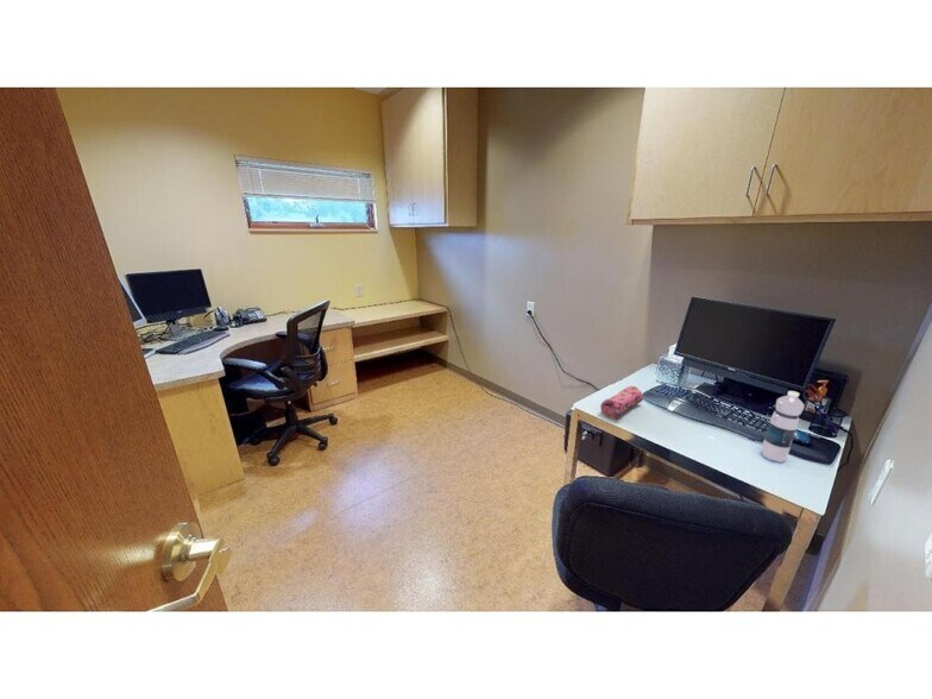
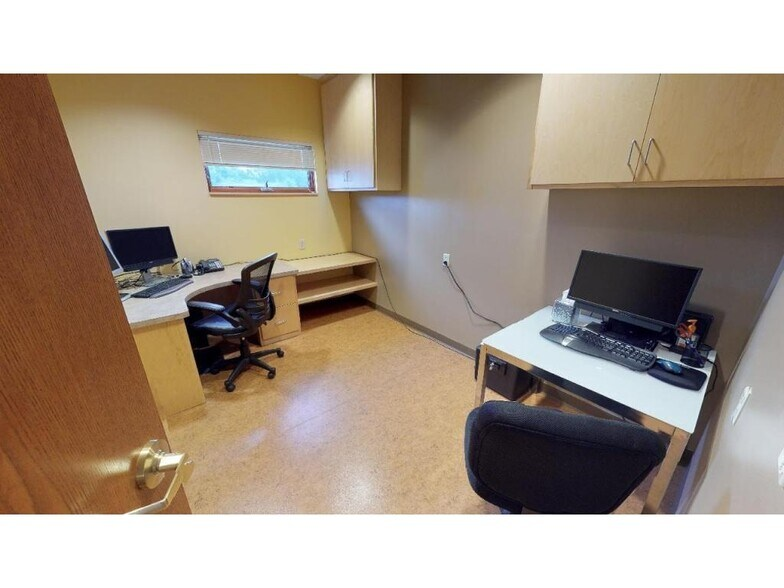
- pencil case [599,385,644,420]
- water bottle [761,390,805,462]
